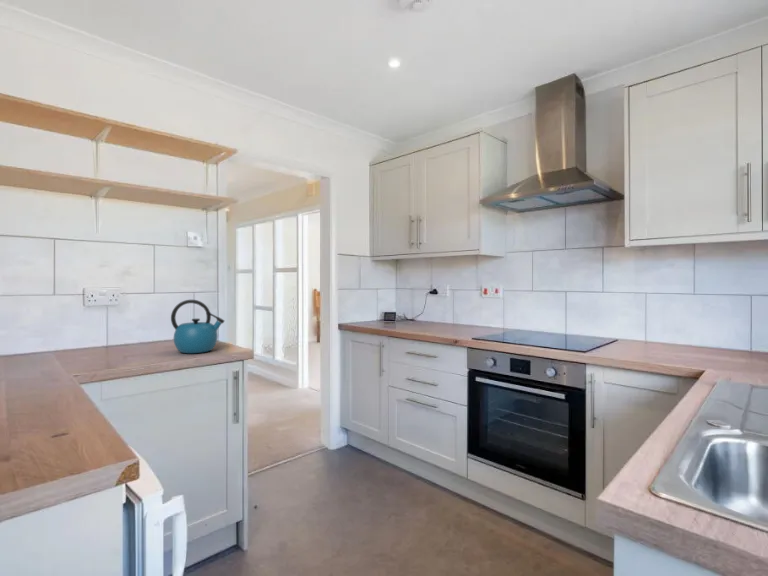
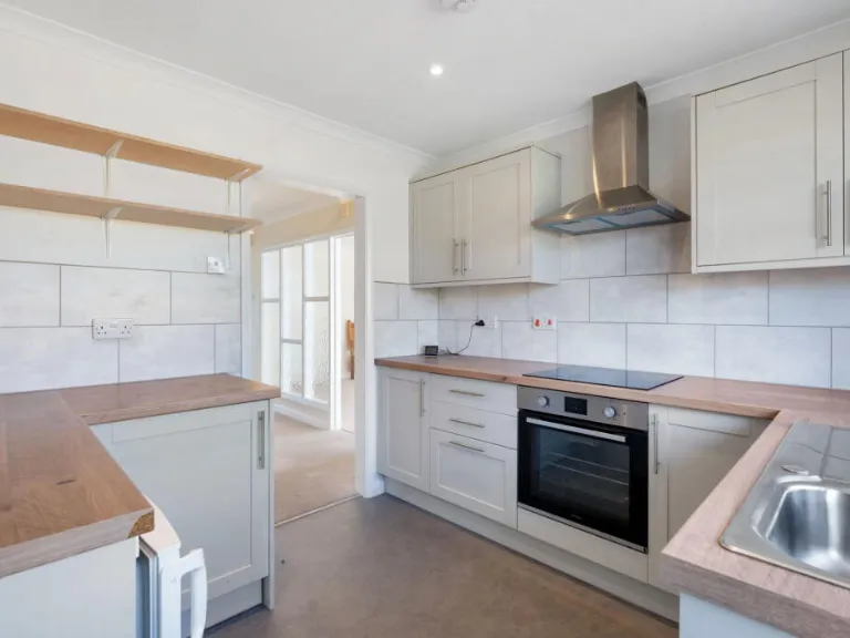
- kettle [170,299,225,354]
